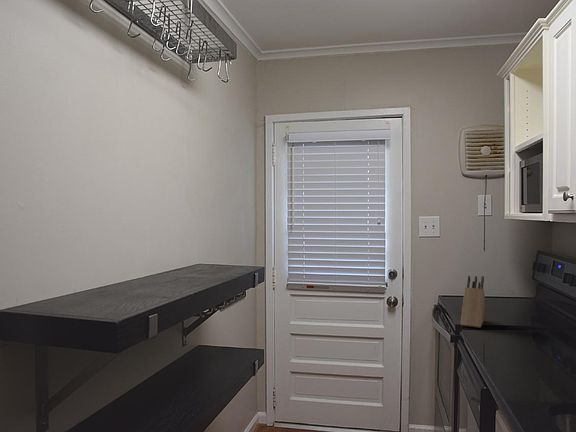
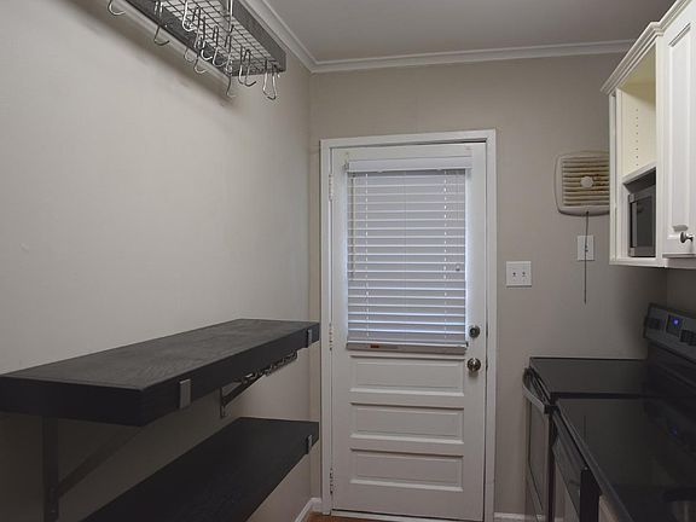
- knife block [459,275,486,329]
